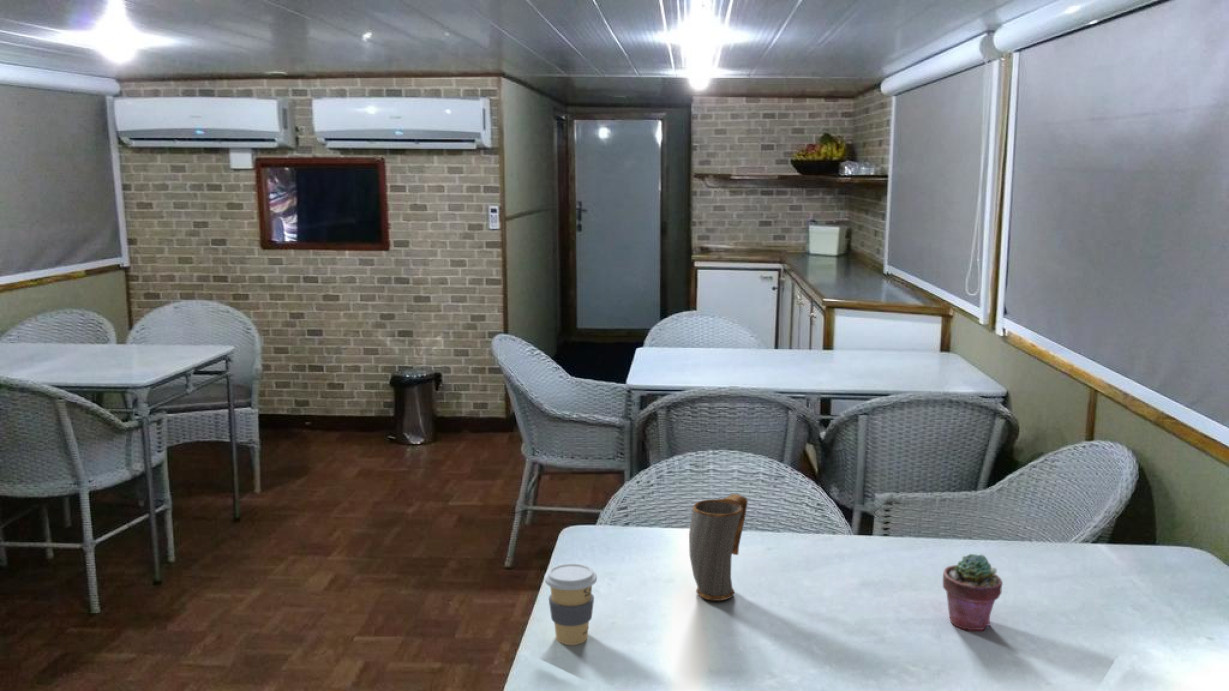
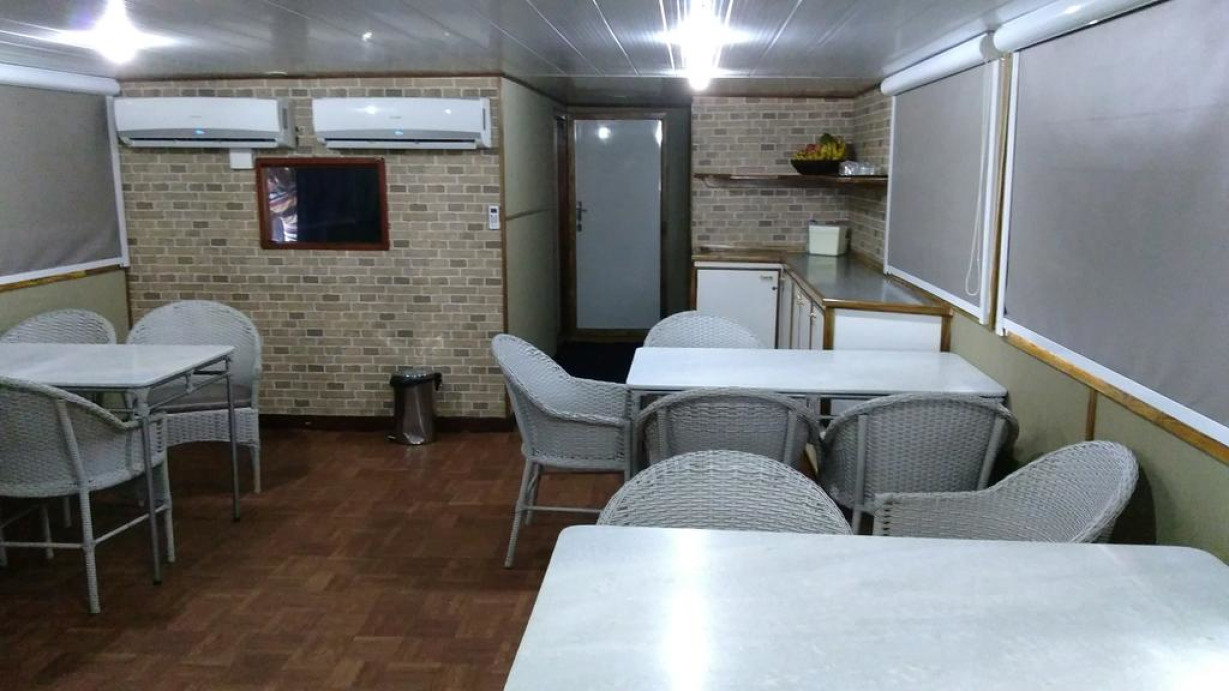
- potted succulent [942,553,1004,633]
- mug [688,493,749,602]
- coffee cup [543,563,598,646]
